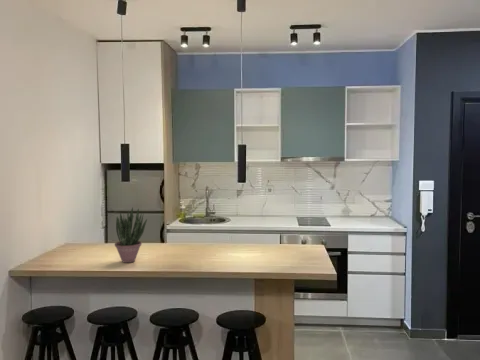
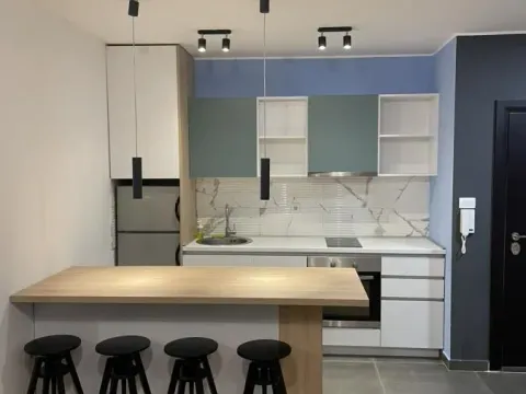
- potted plant [114,206,148,264]
